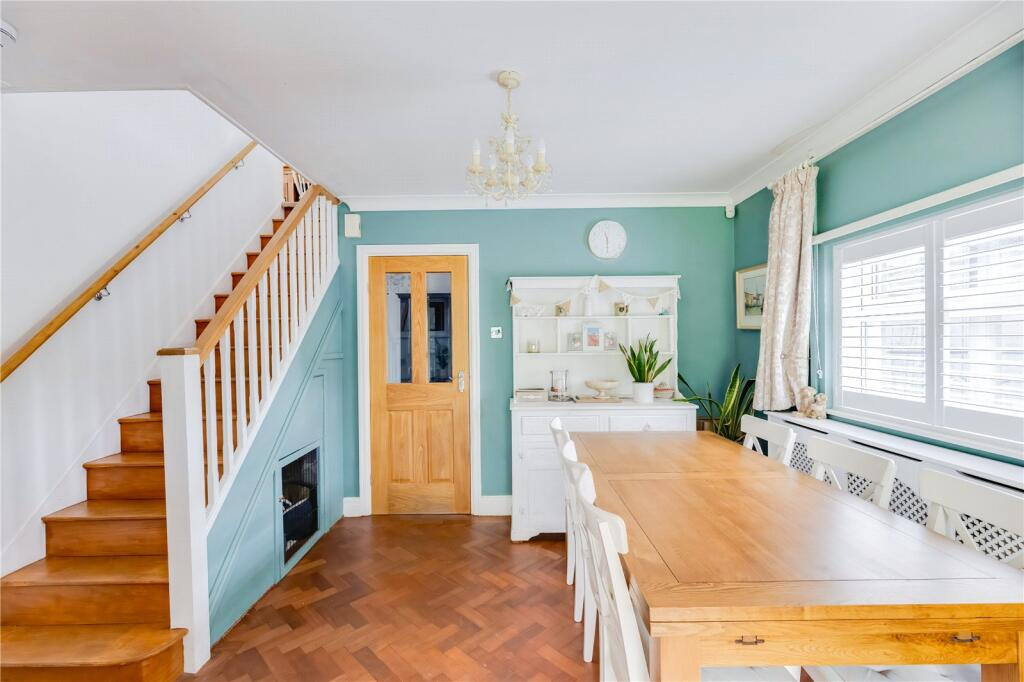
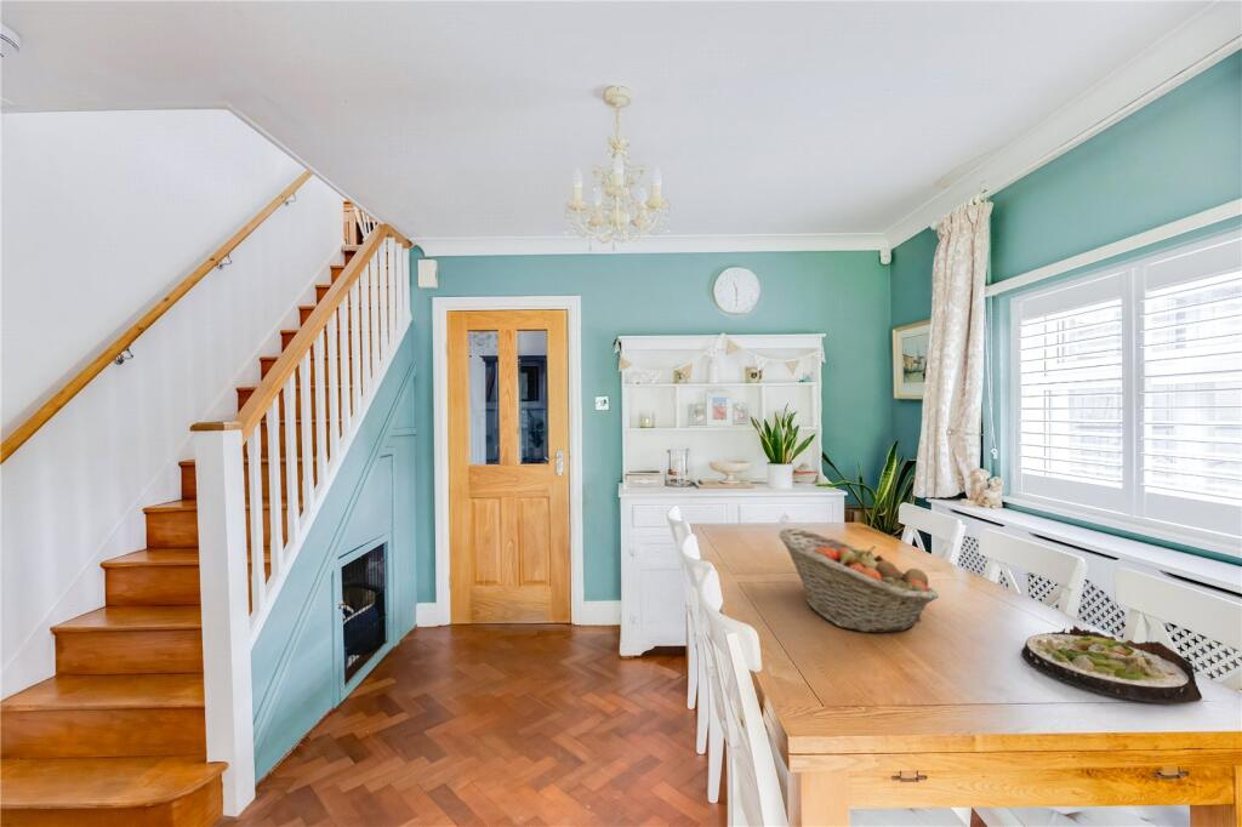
+ salad plate [1020,624,1203,705]
+ fruit basket [777,527,940,634]
